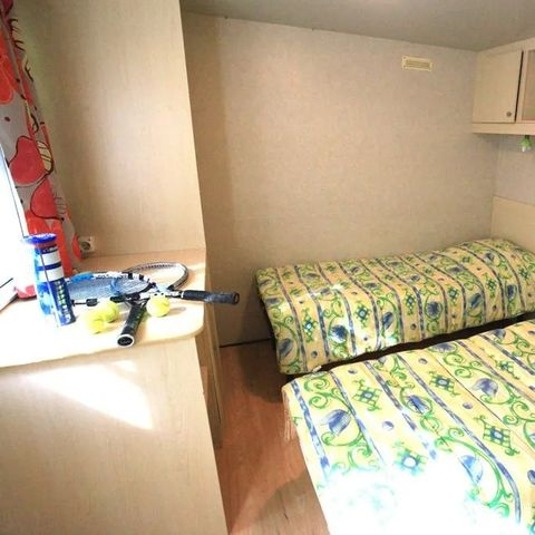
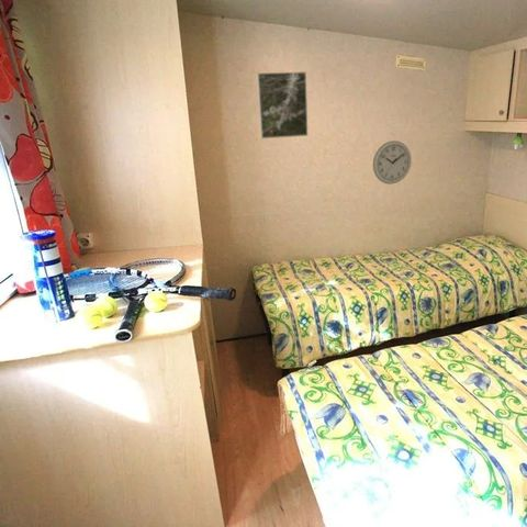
+ wall clock [372,139,413,186]
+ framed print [256,70,309,139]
